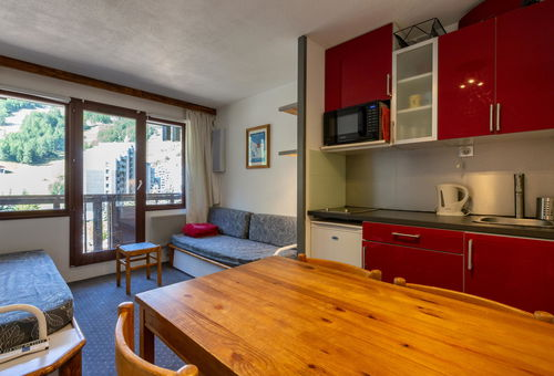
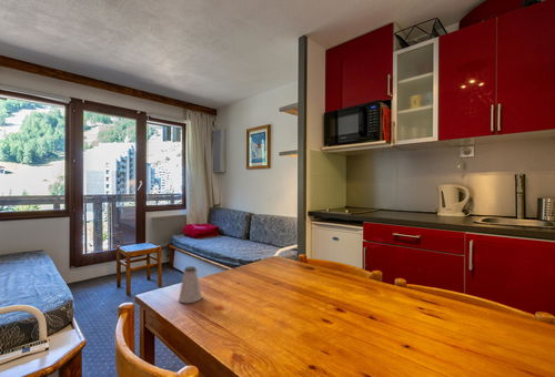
+ saltshaker [178,265,203,304]
